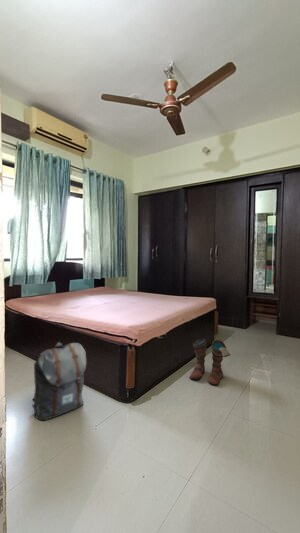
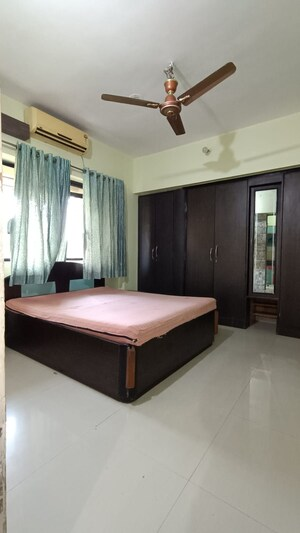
- backpack [31,341,87,422]
- boots [189,337,231,386]
